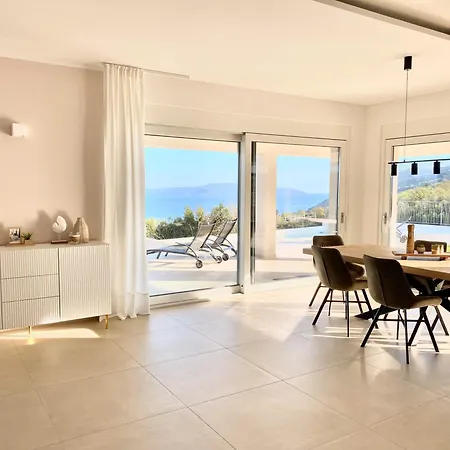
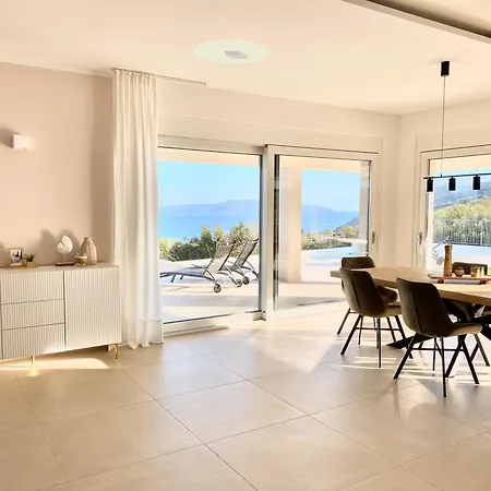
+ ceiling light [193,38,271,67]
